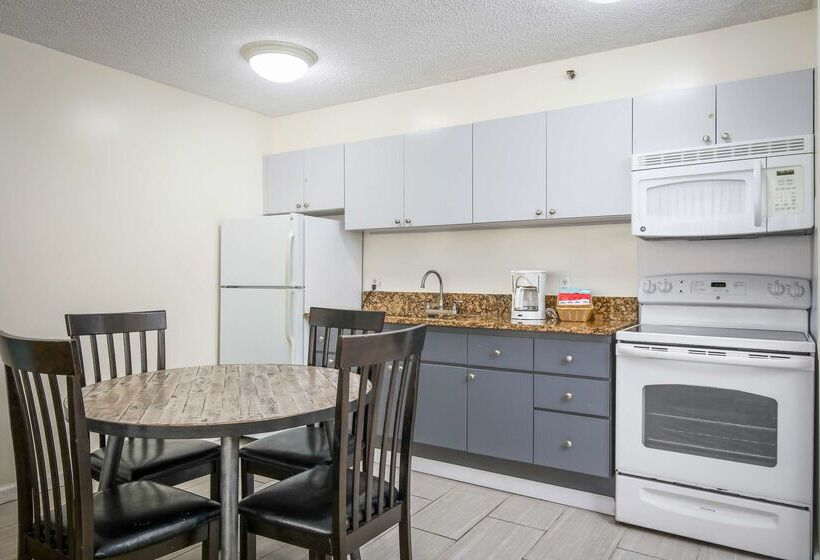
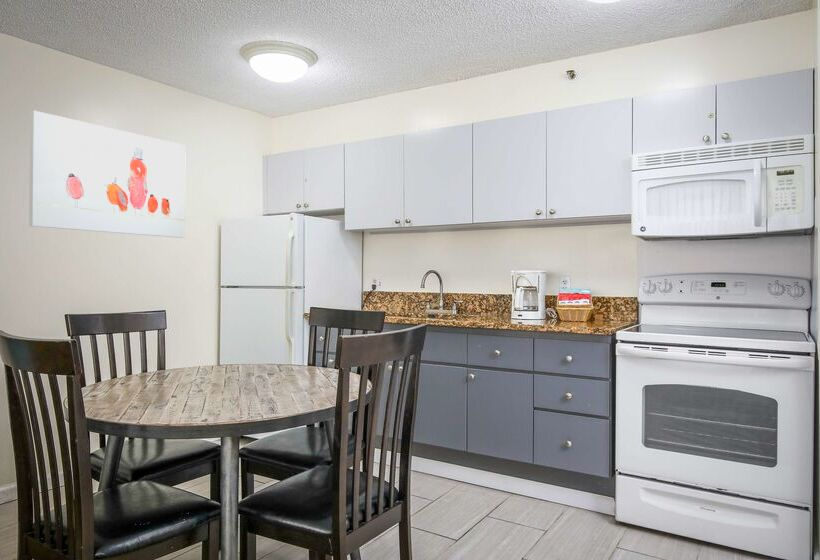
+ wall art [28,109,187,239]
